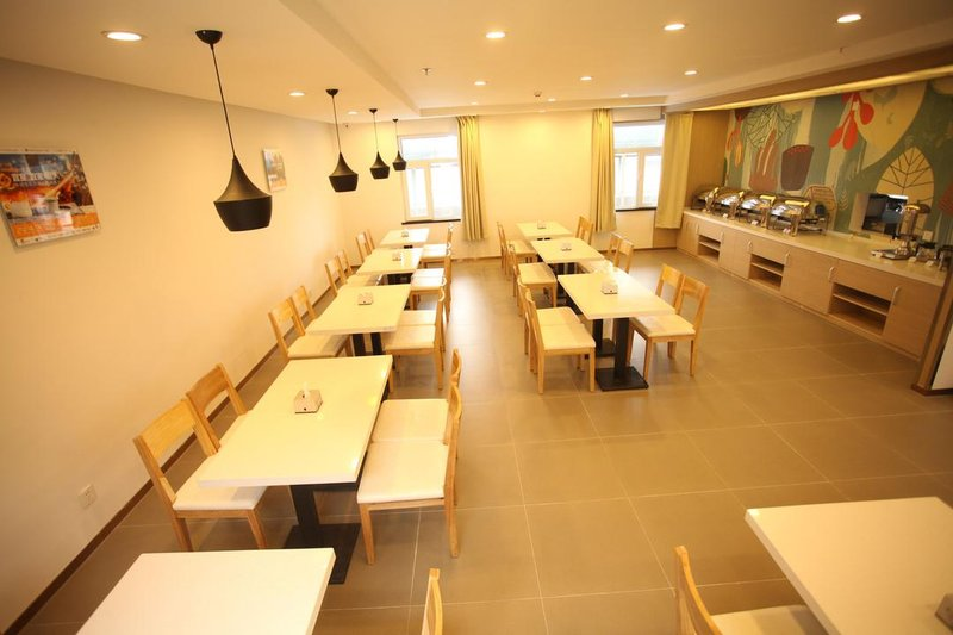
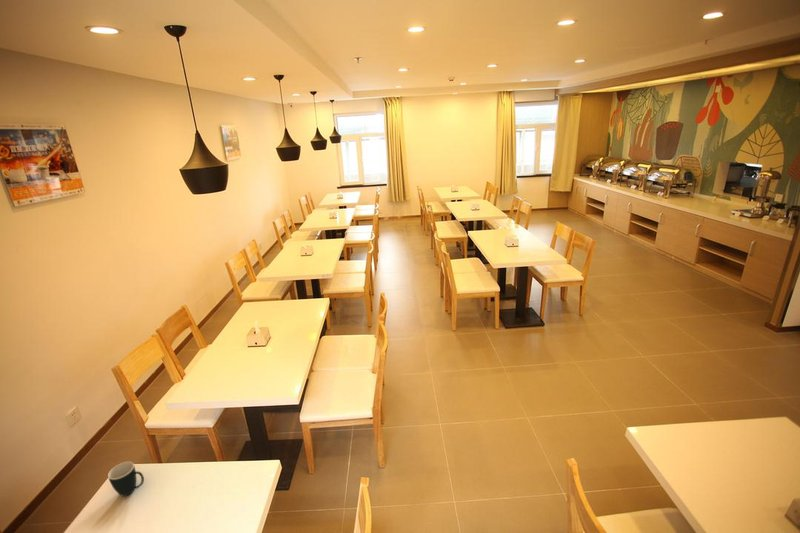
+ mug [107,461,145,497]
